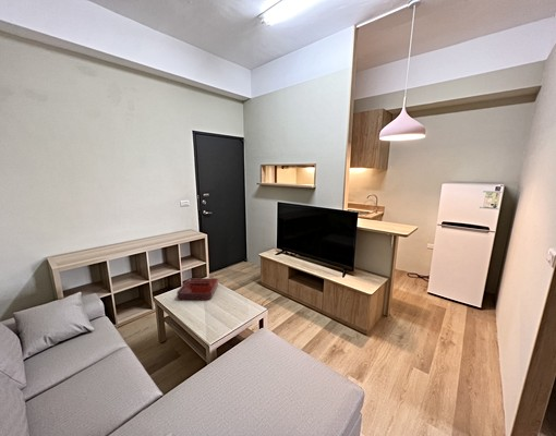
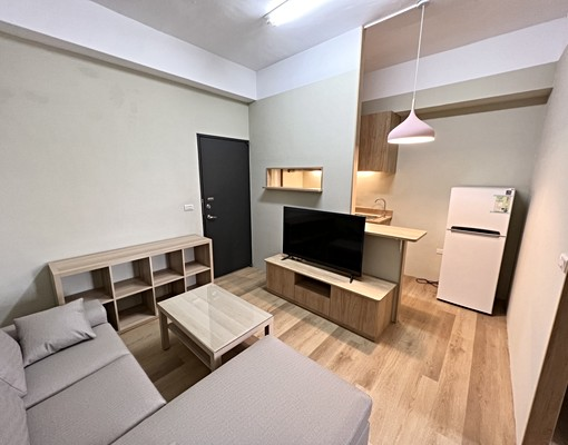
- decorative tray [176,277,219,301]
